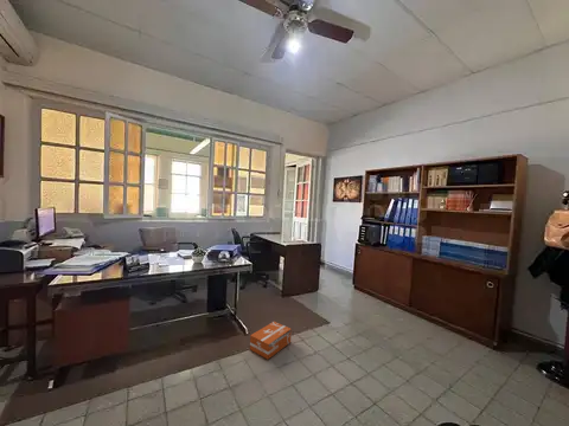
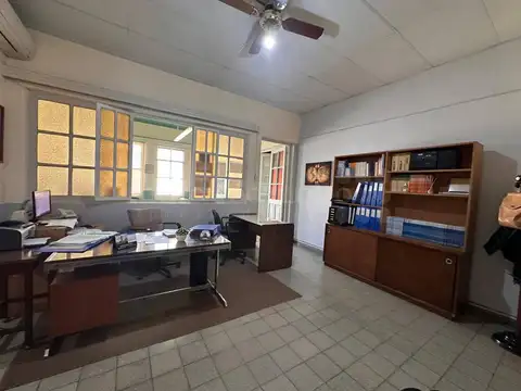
- cardboard box [249,321,293,361]
